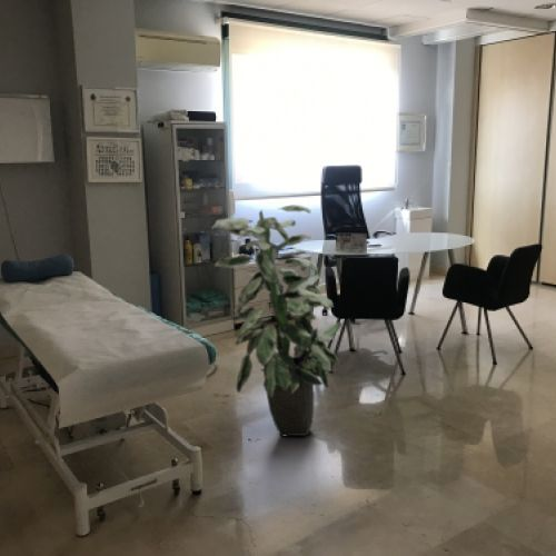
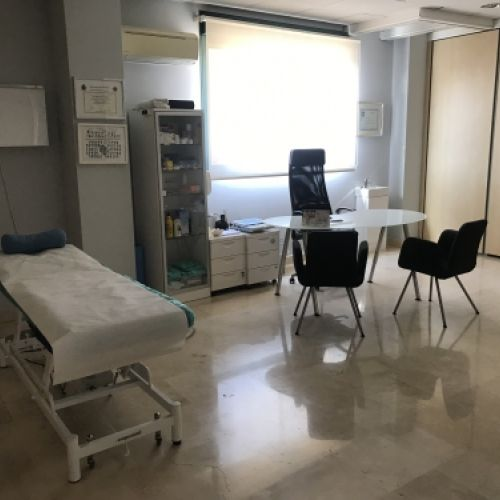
- indoor plant [210,203,344,438]
